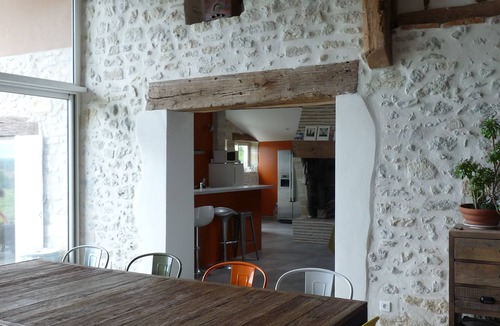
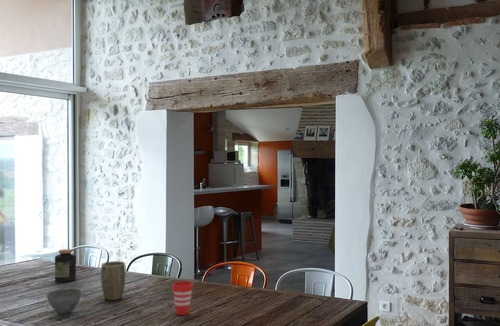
+ bowl [46,288,83,315]
+ cup [171,280,194,316]
+ plant pot [100,260,126,301]
+ jar [54,248,77,283]
